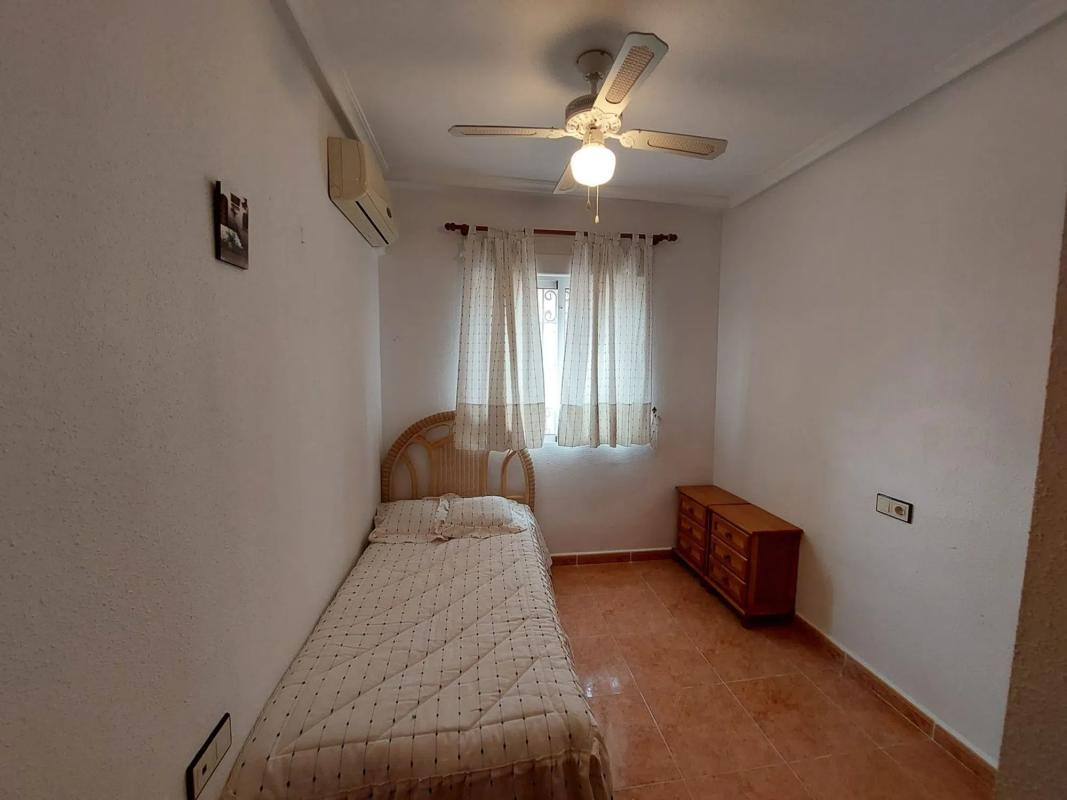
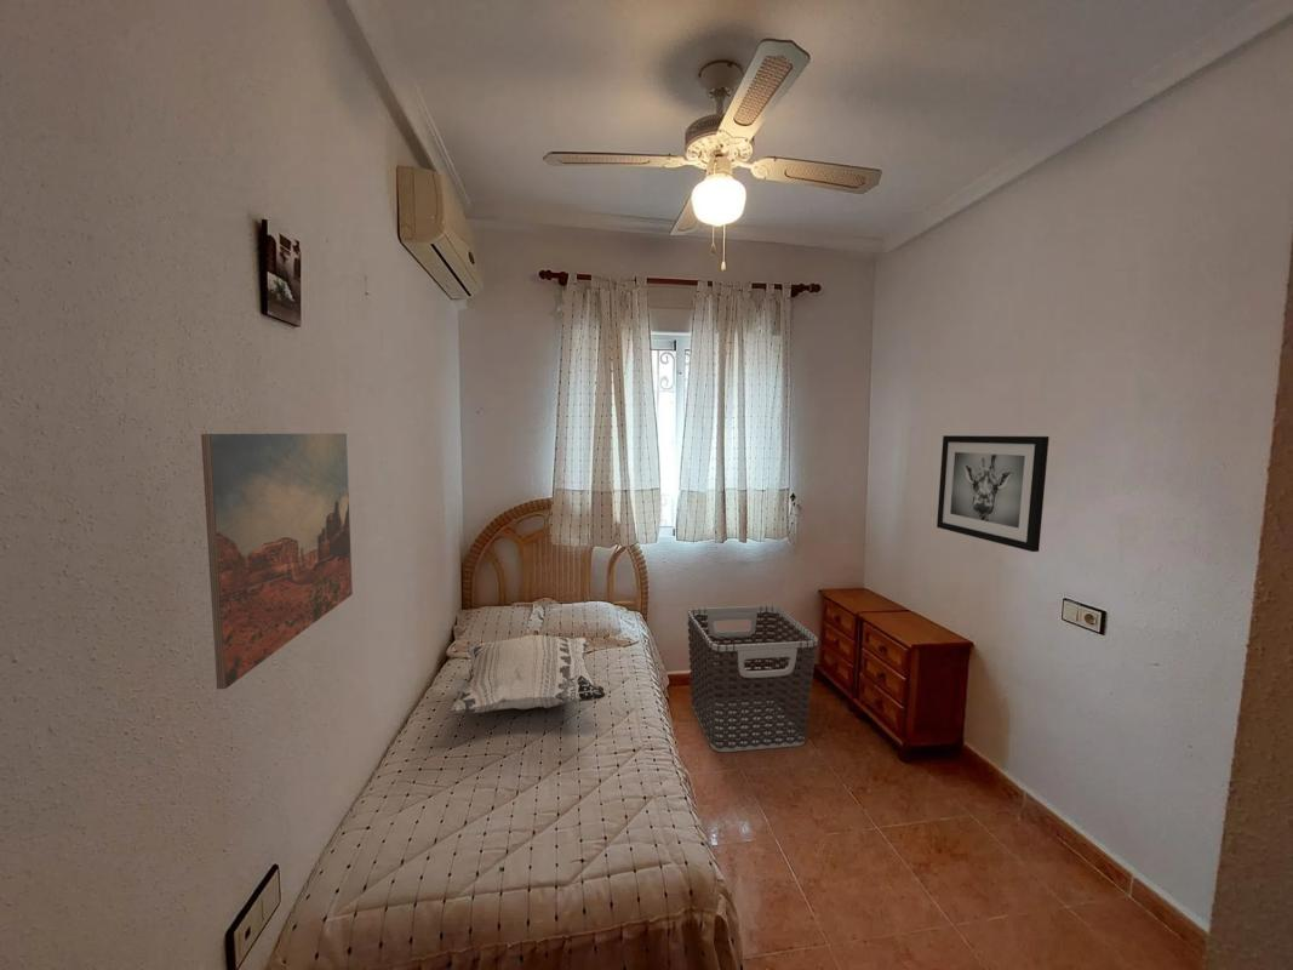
+ decorative pillow [447,634,606,714]
+ wall art [200,433,354,690]
+ clothes hamper [686,604,819,753]
+ wall art [936,434,1051,553]
